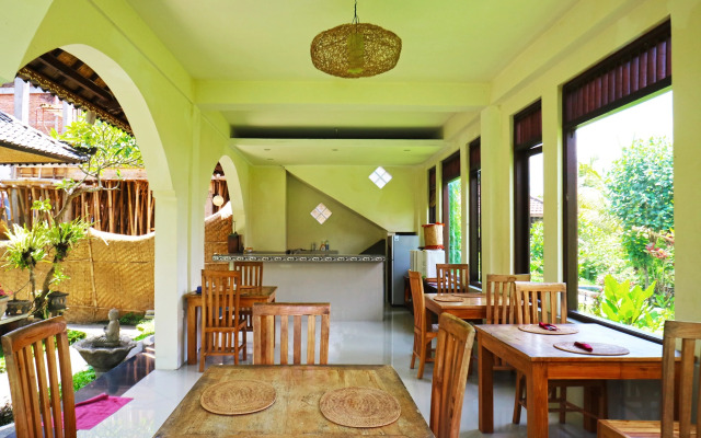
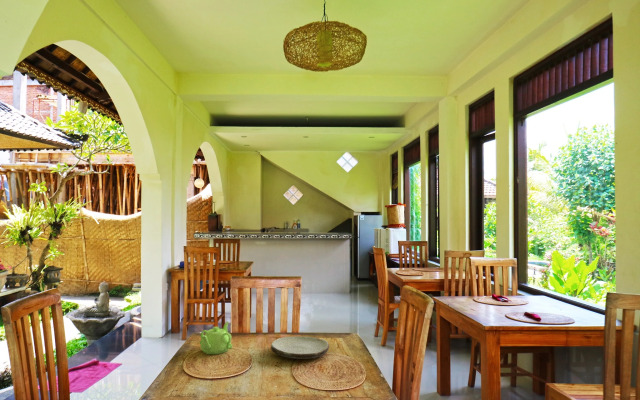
+ plate [270,335,330,360]
+ teapot [199,321,233,355]
